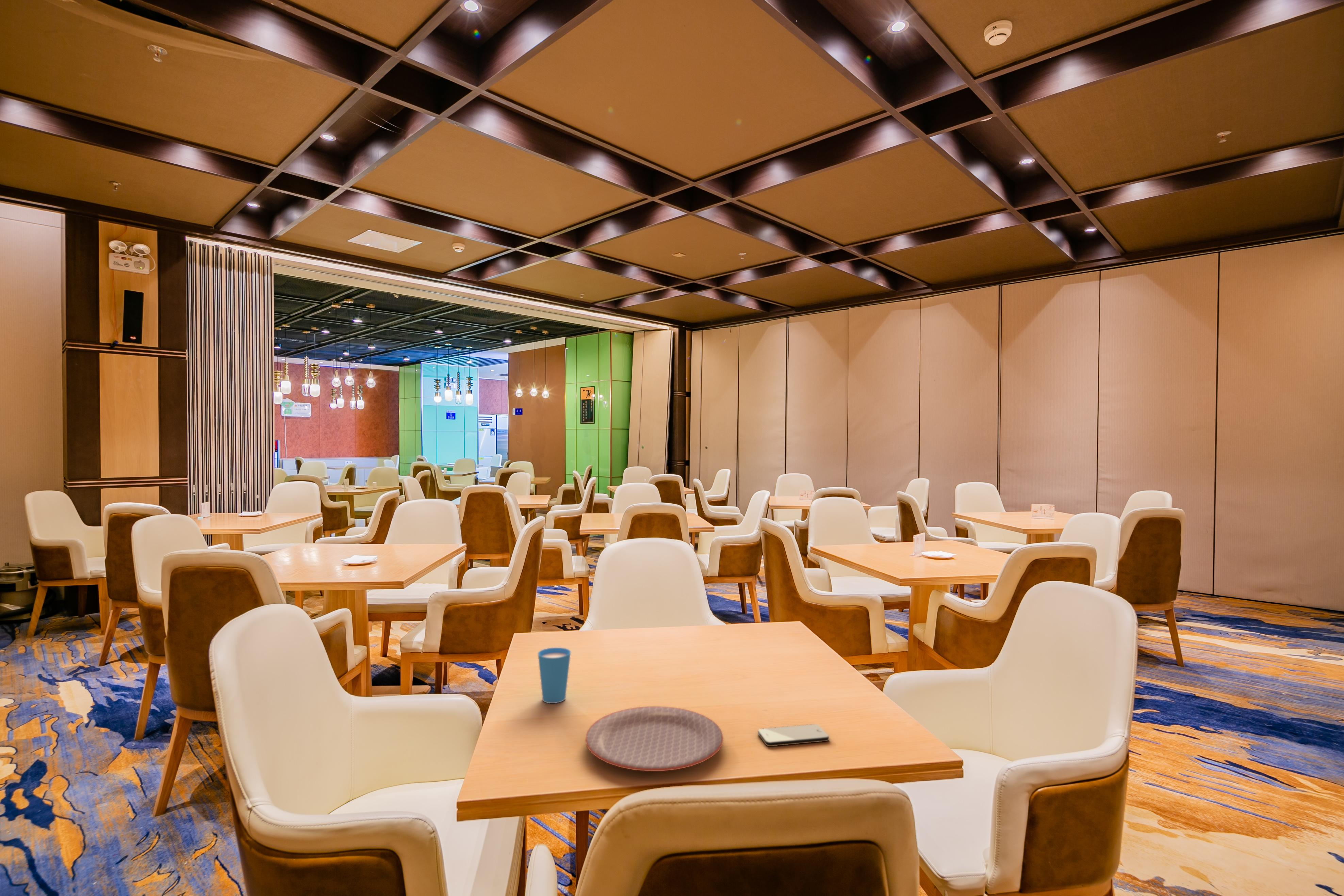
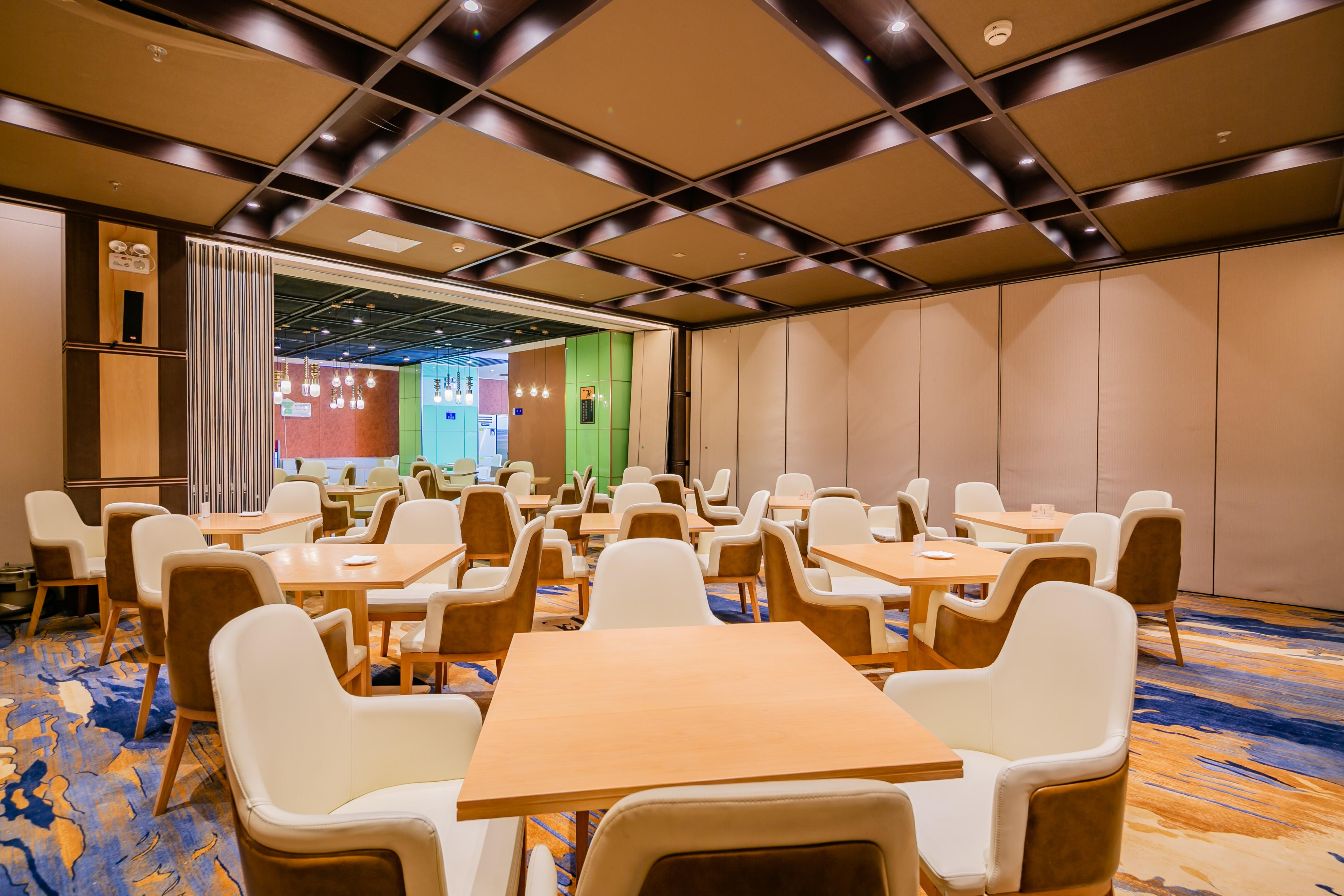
- plate [585,706,724,772]
- cup [538,647,571,704]
- smartphone [757,724,830,747]
